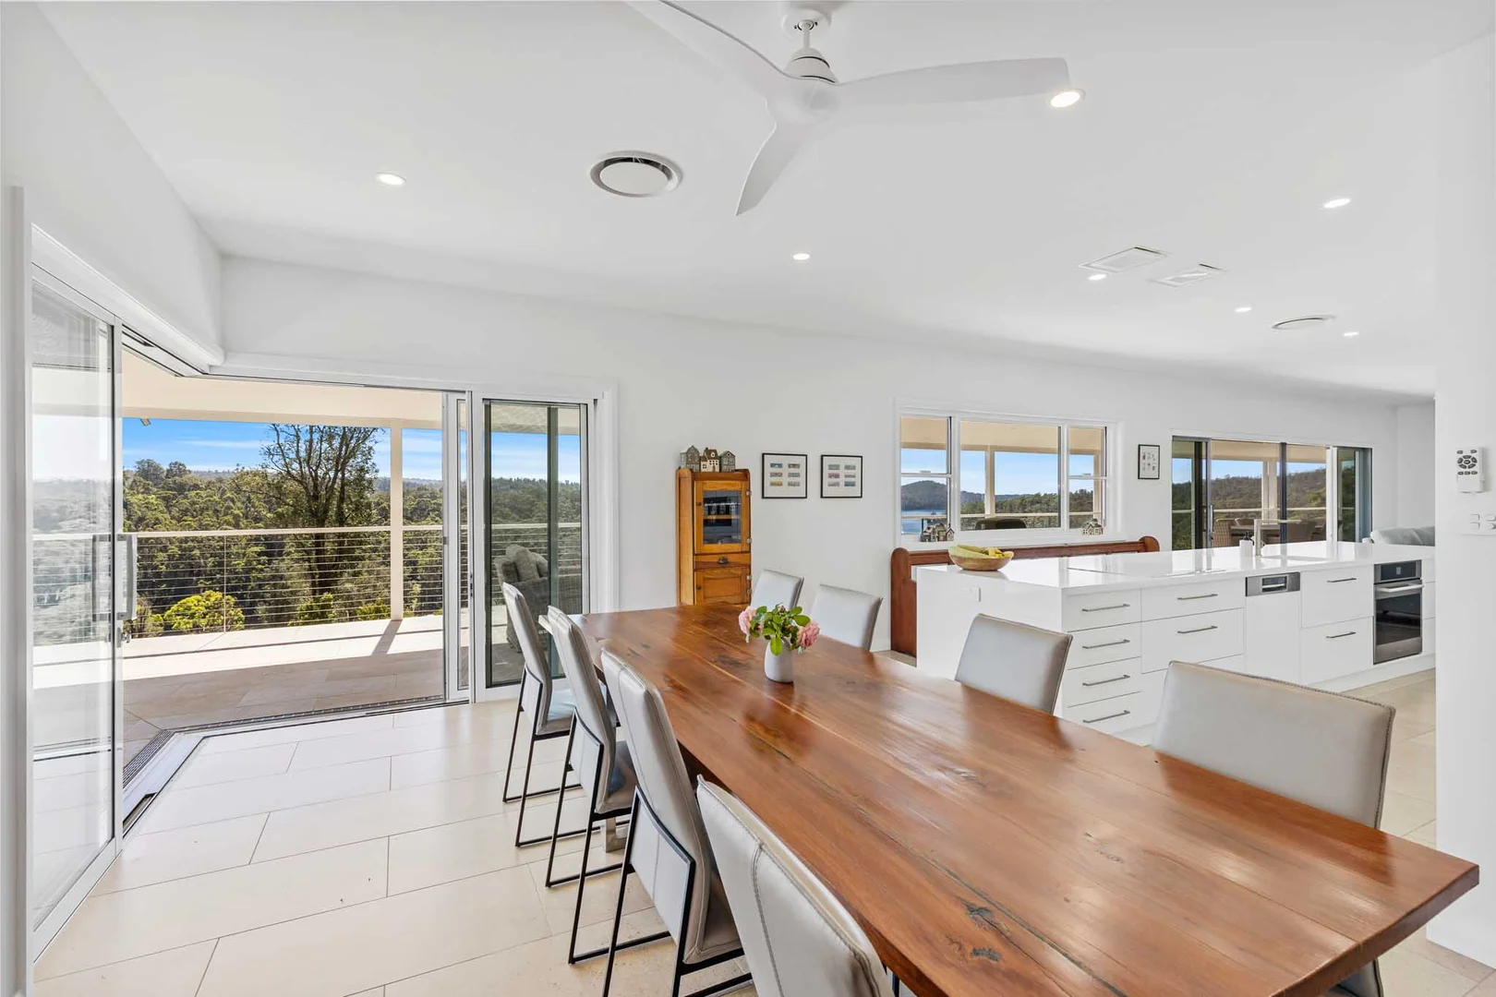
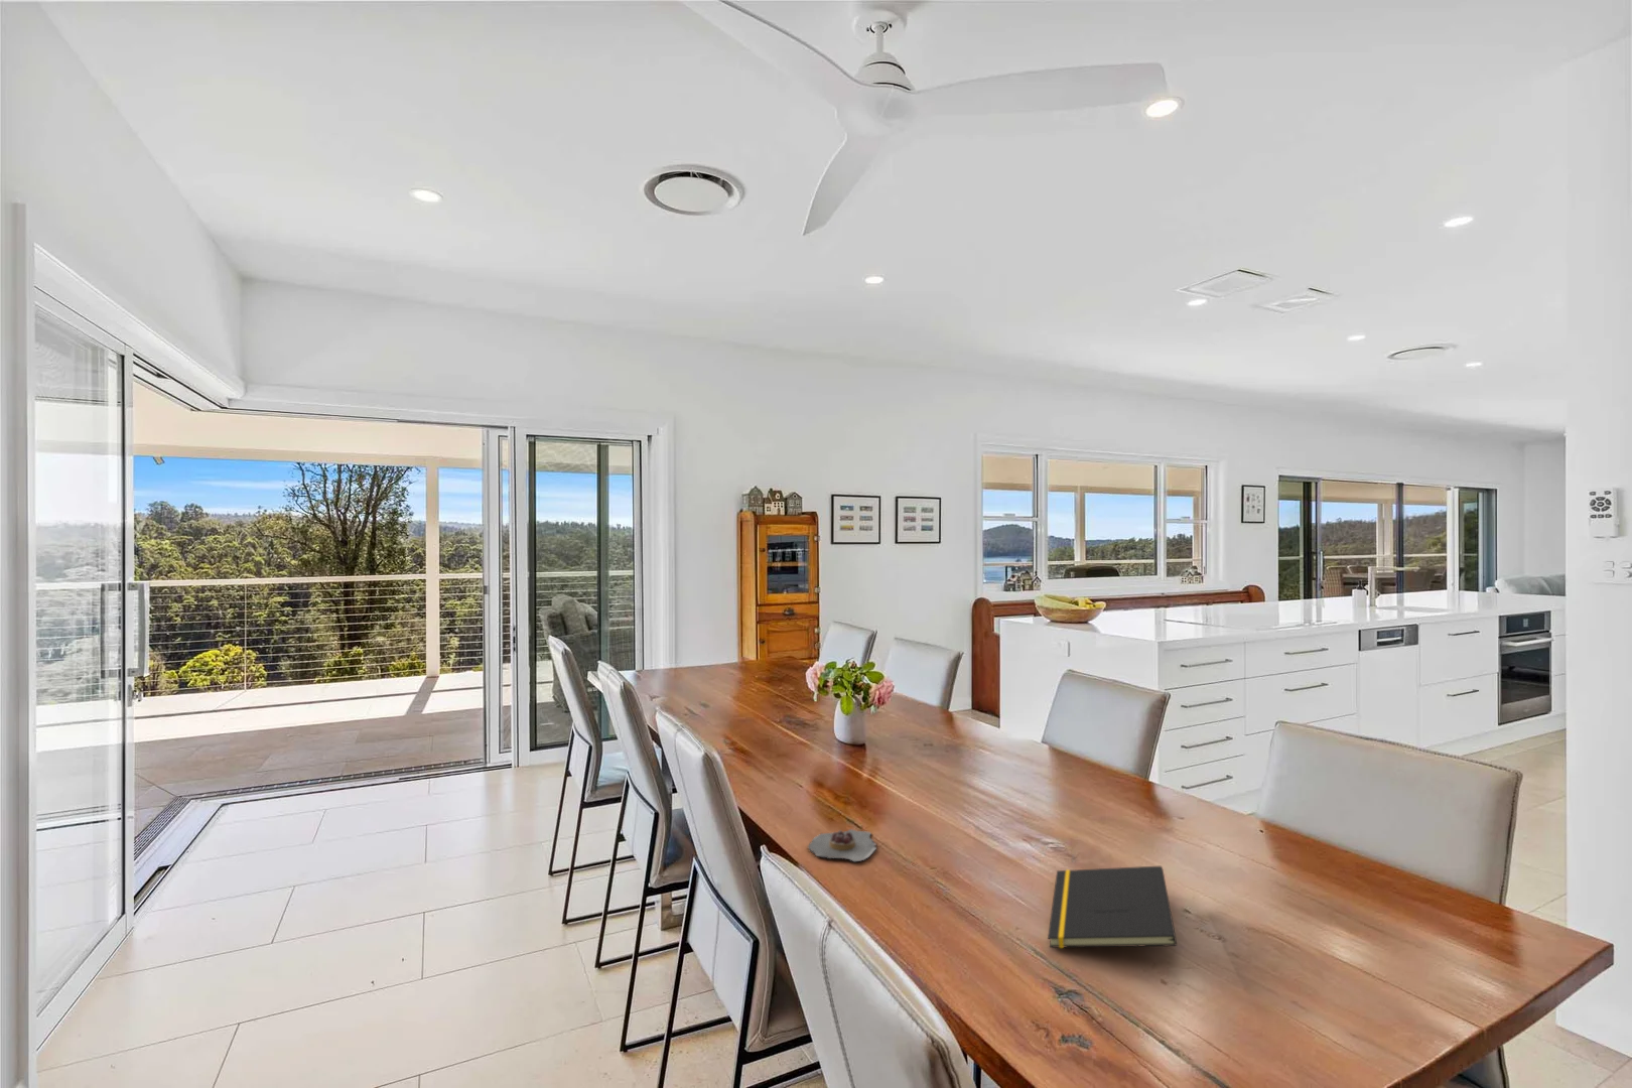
+ notepad [1047,866,1178,950]
+ raspberry tart [807,828,878,862]
